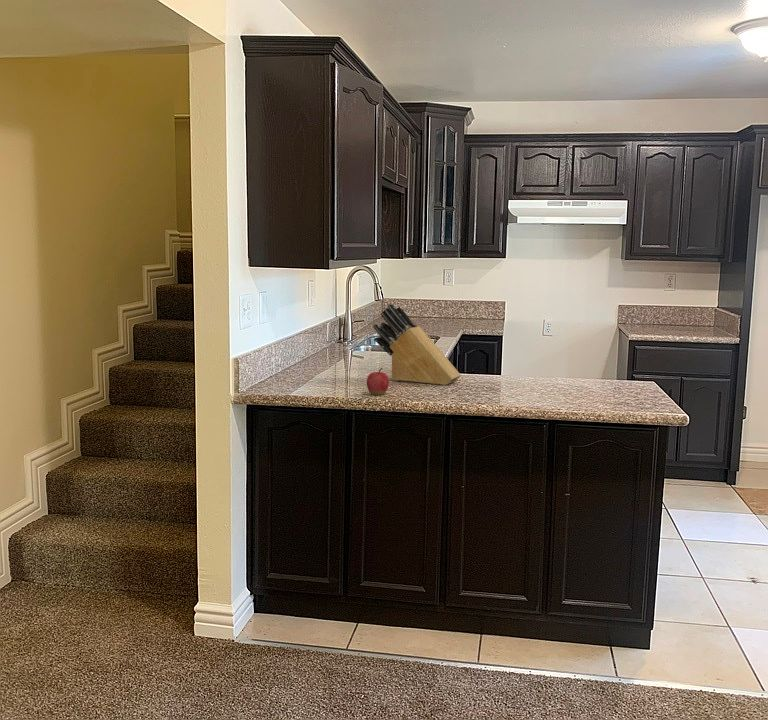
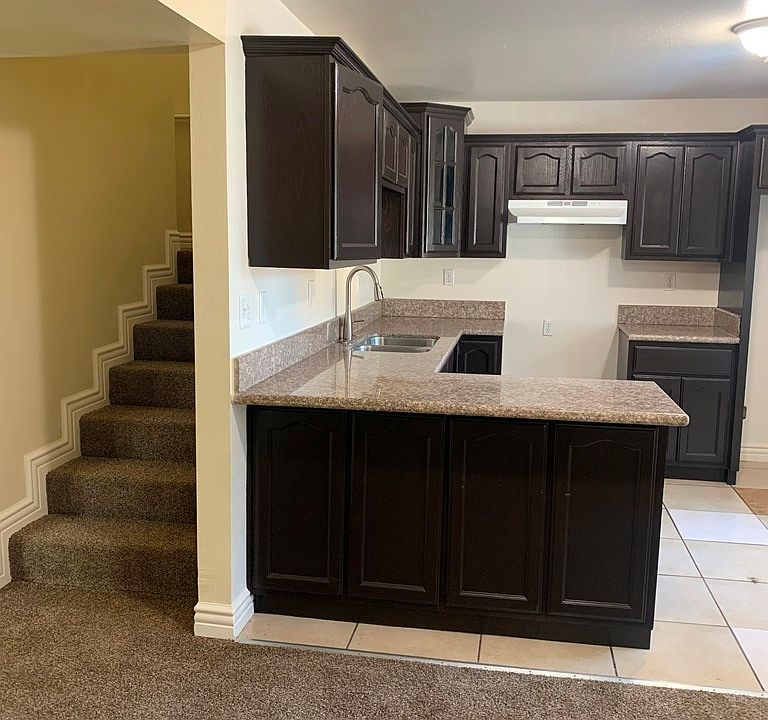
- knife block [372,303,462,386]
- apple [366,367,390,396]
